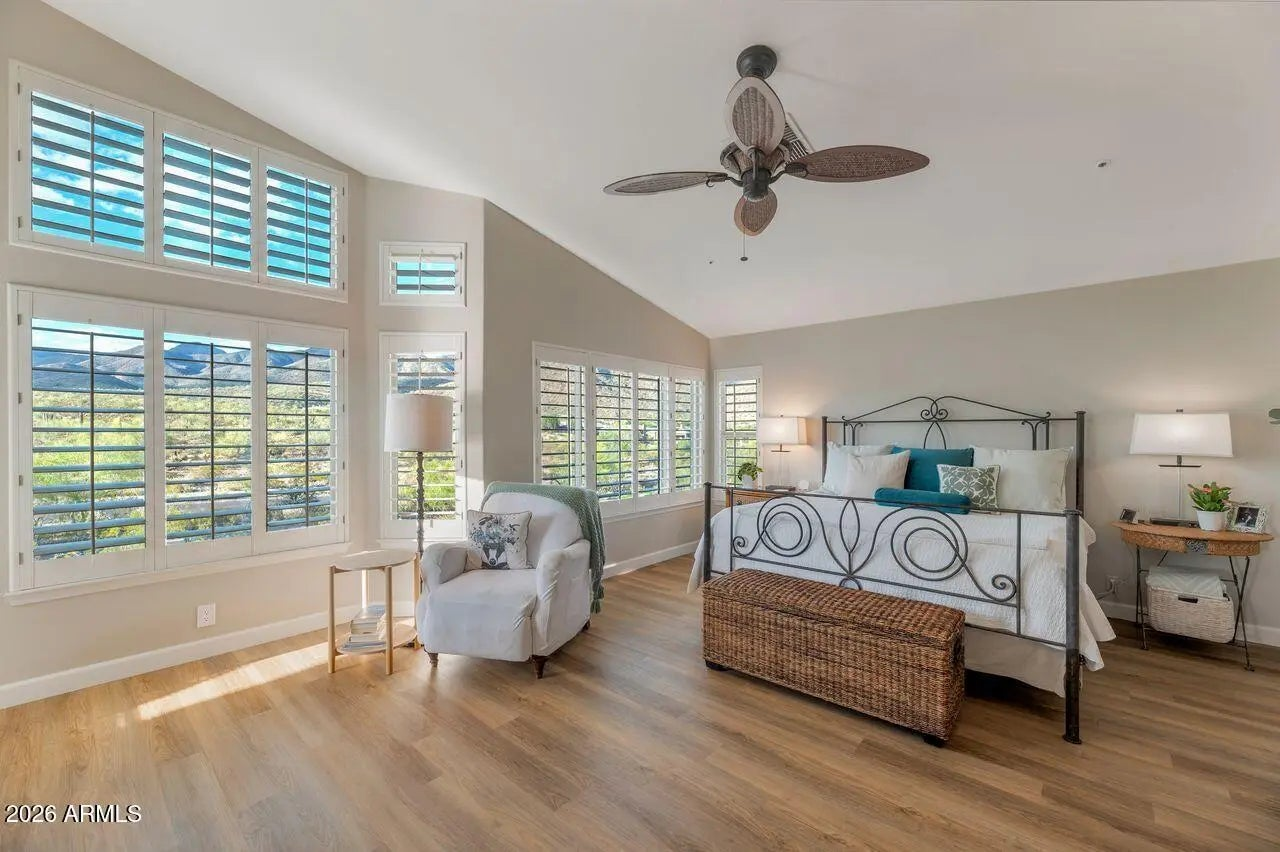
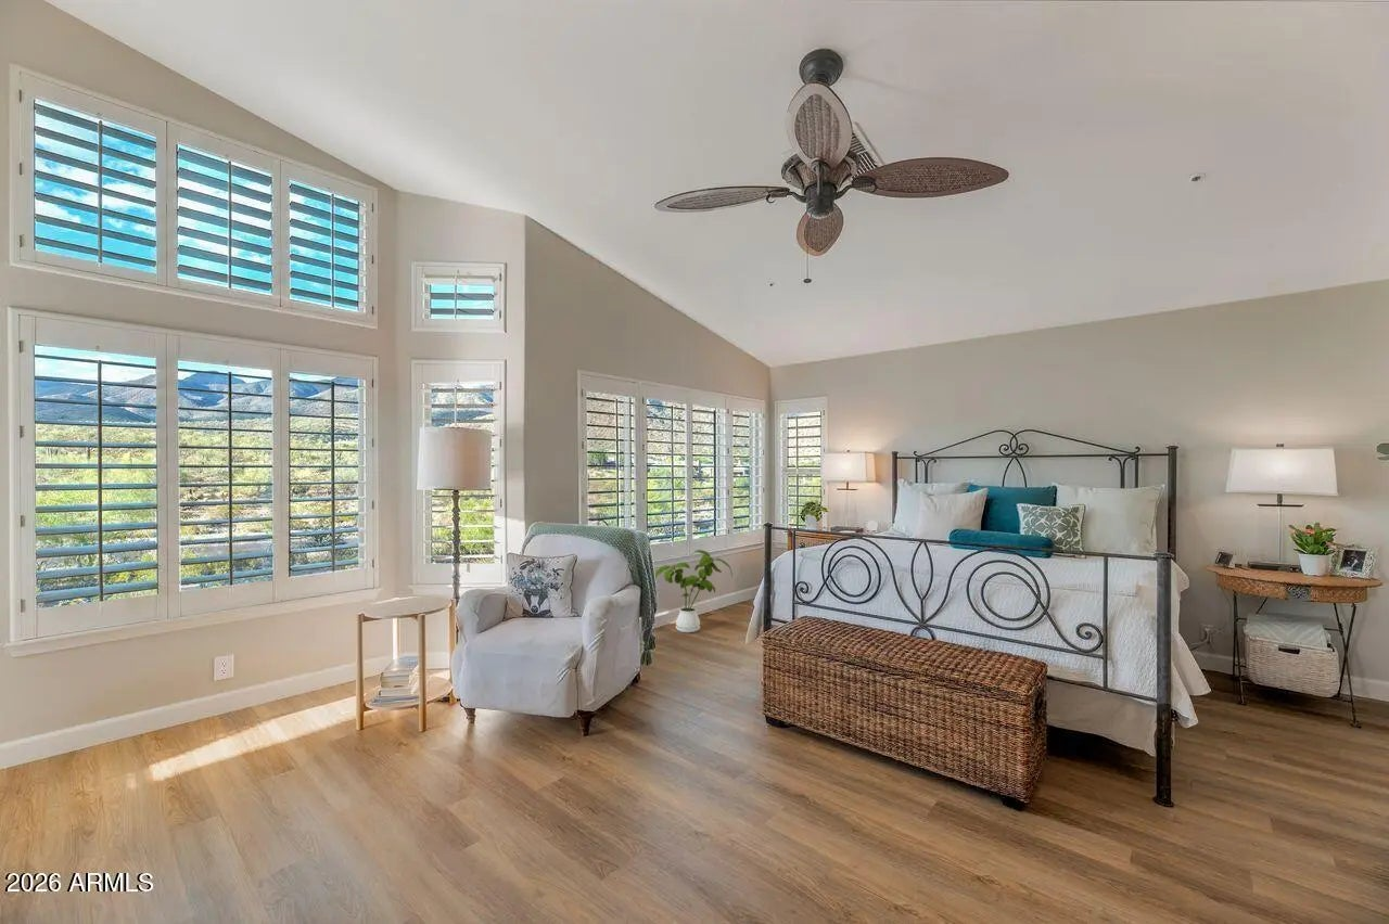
+ house plant [654,549,734,633]
